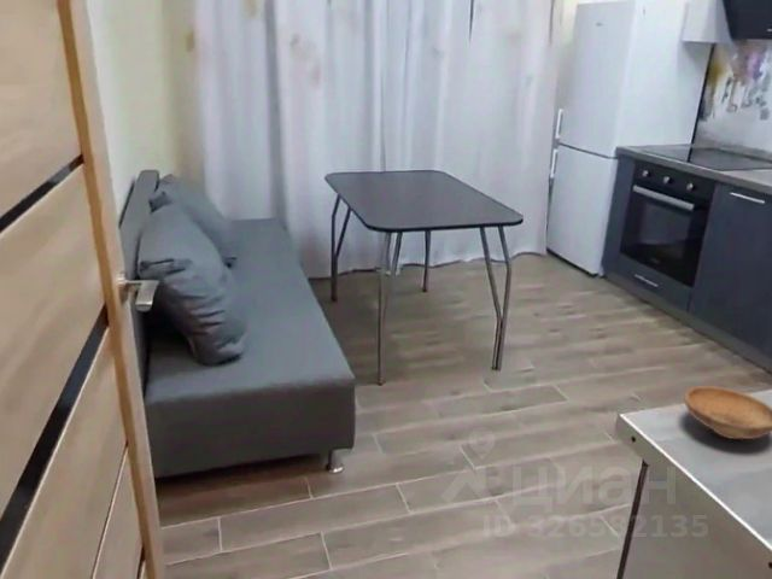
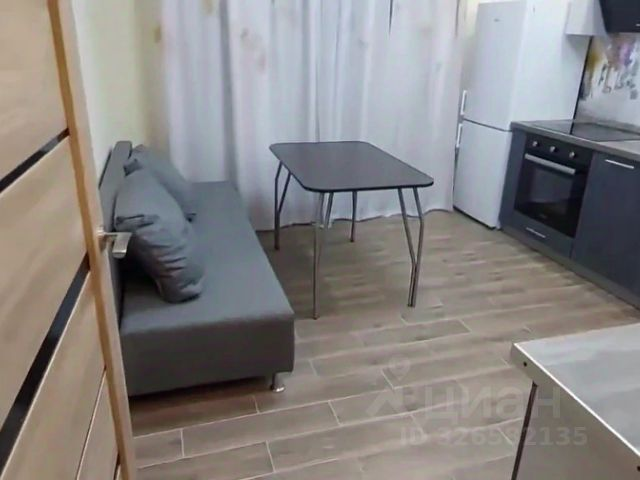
- bowl [684,385,772,440]
